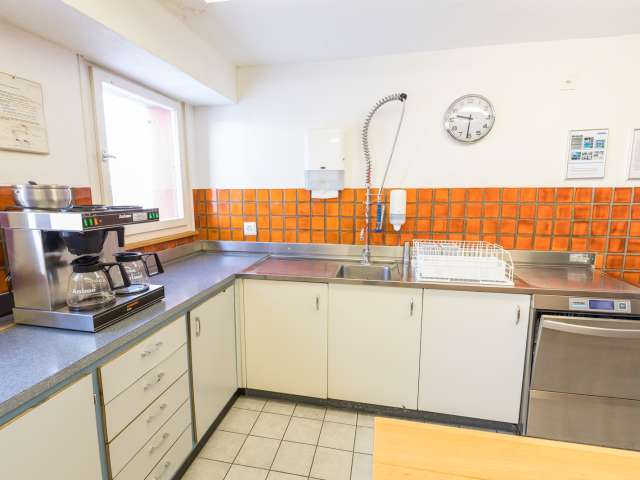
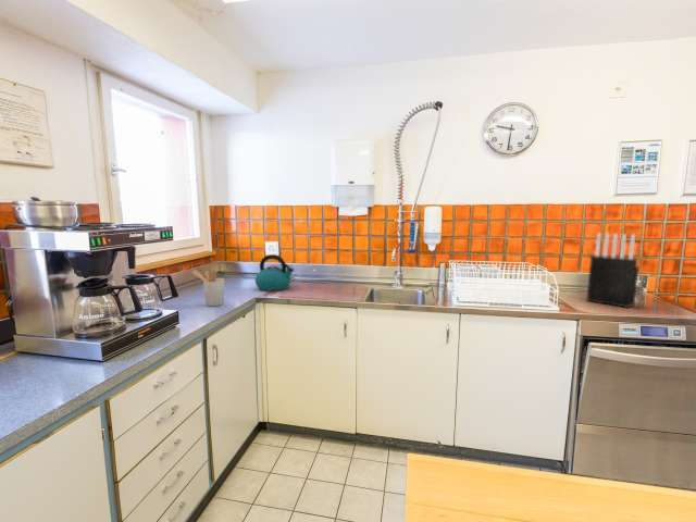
+ knife block [585,232,639,309]
+ utensil holder [190,269,225,307]
+ kettle [254,253,295,291]
